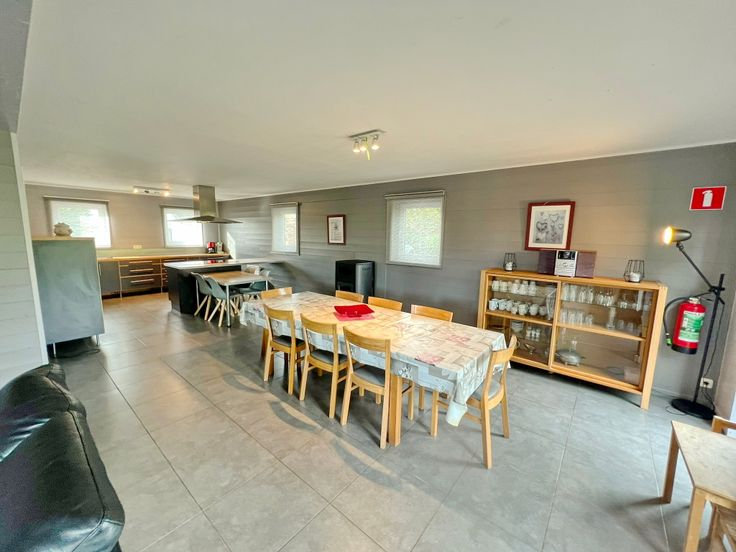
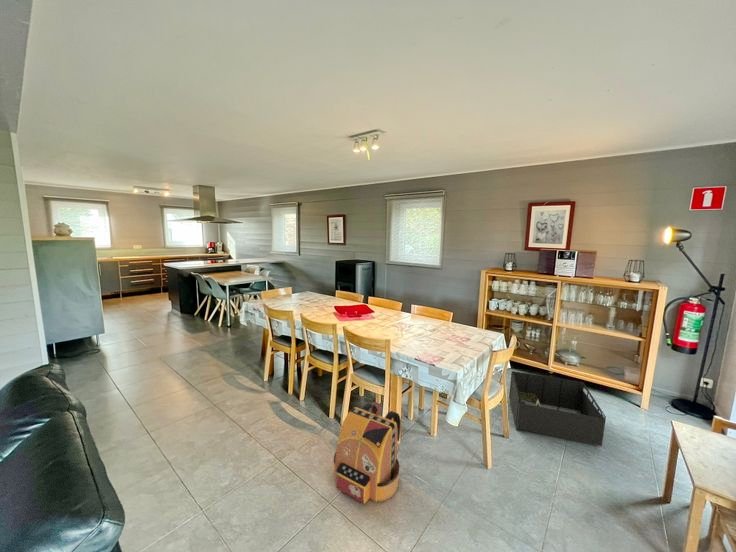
+ storage bin [508,370,607,447]
+ backpack [333,401,402,505]
